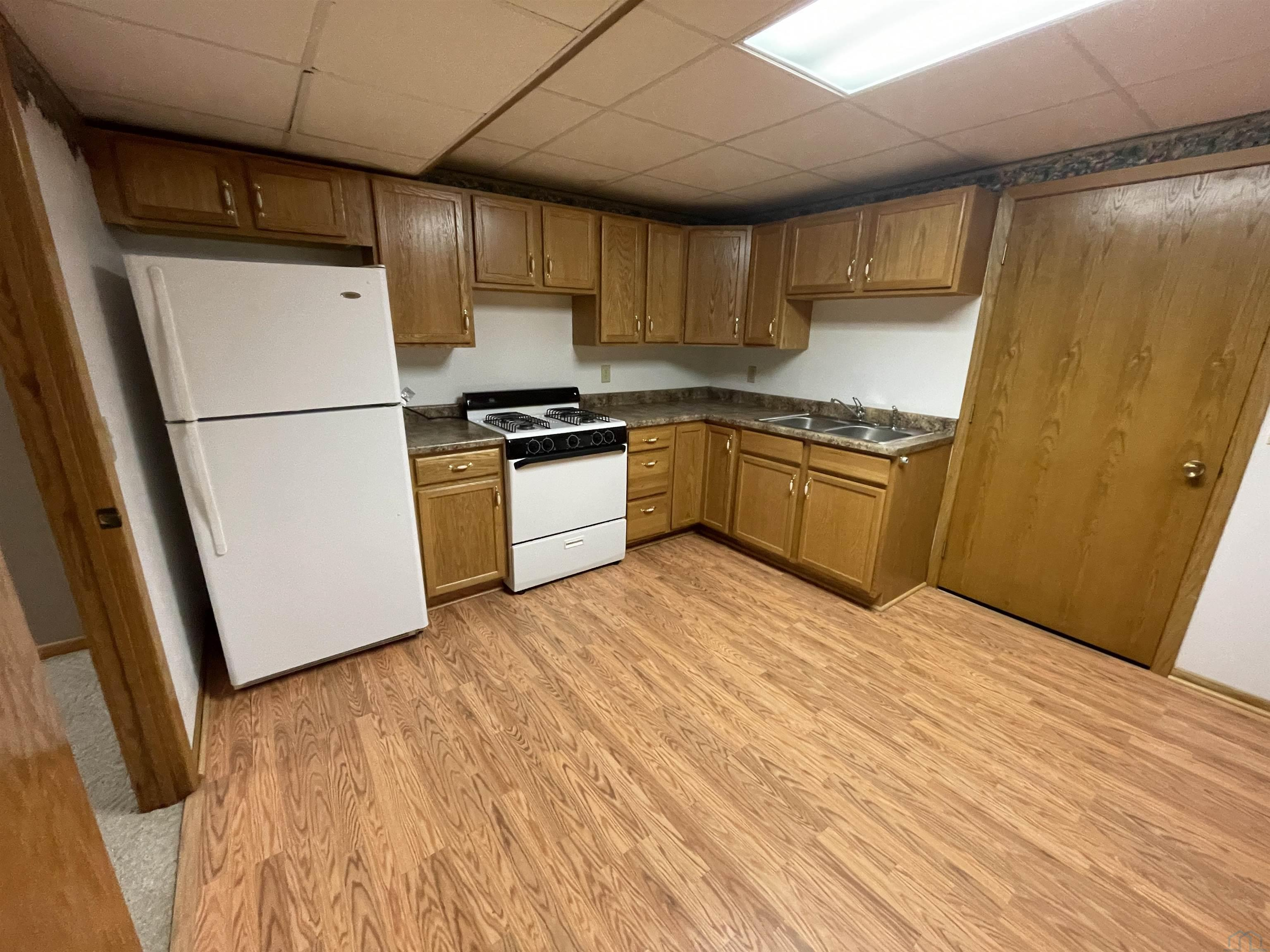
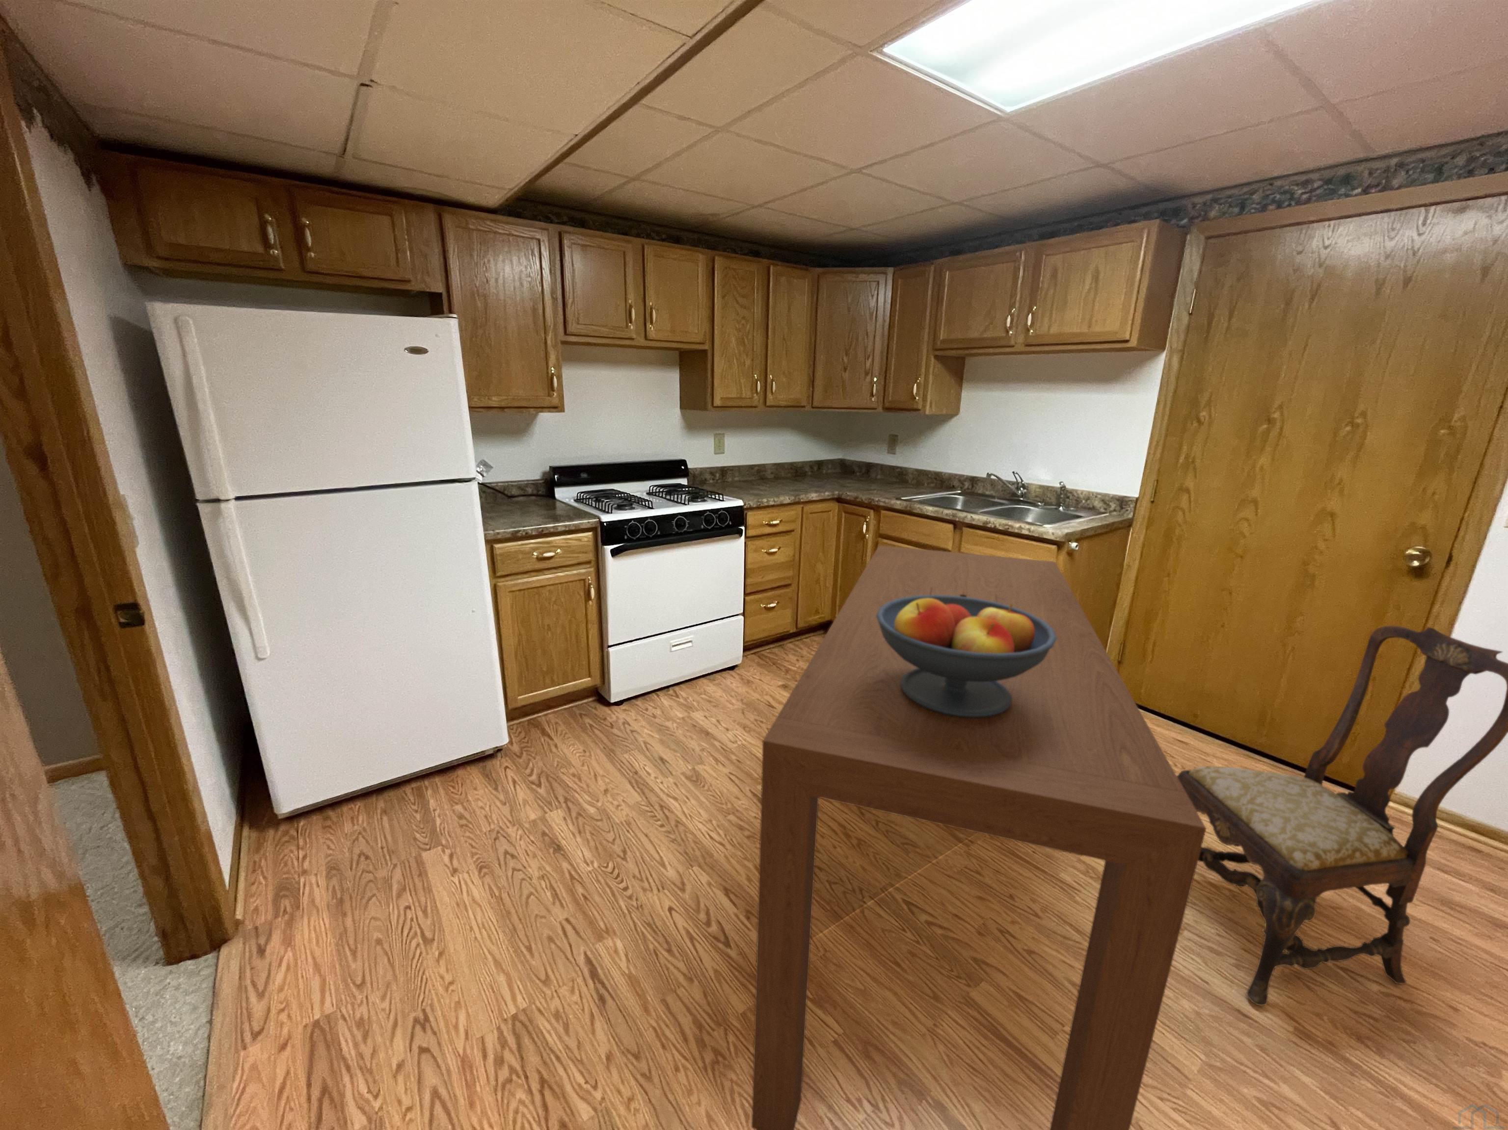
+ dining table [752,545,1206,1130]
+ dining chair [1177,624,1508,1007]
+ fruit bowl [876,595,1057,718]
